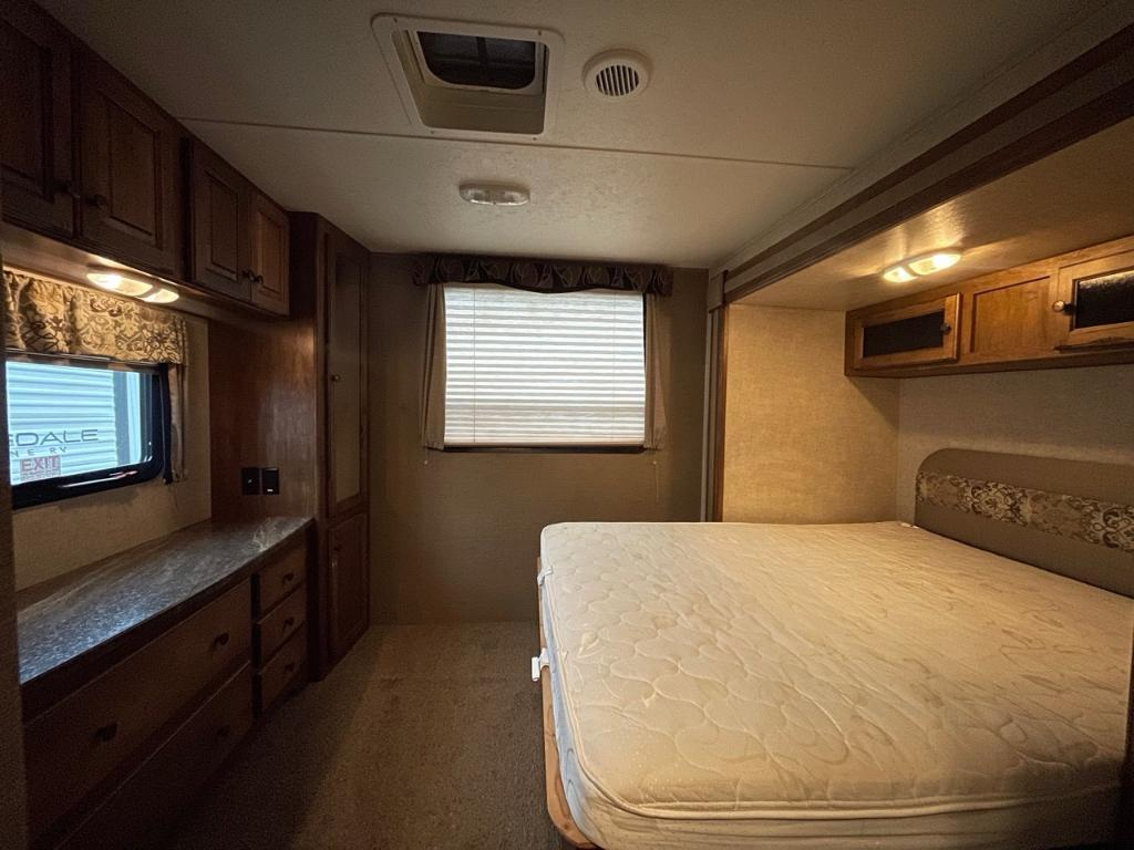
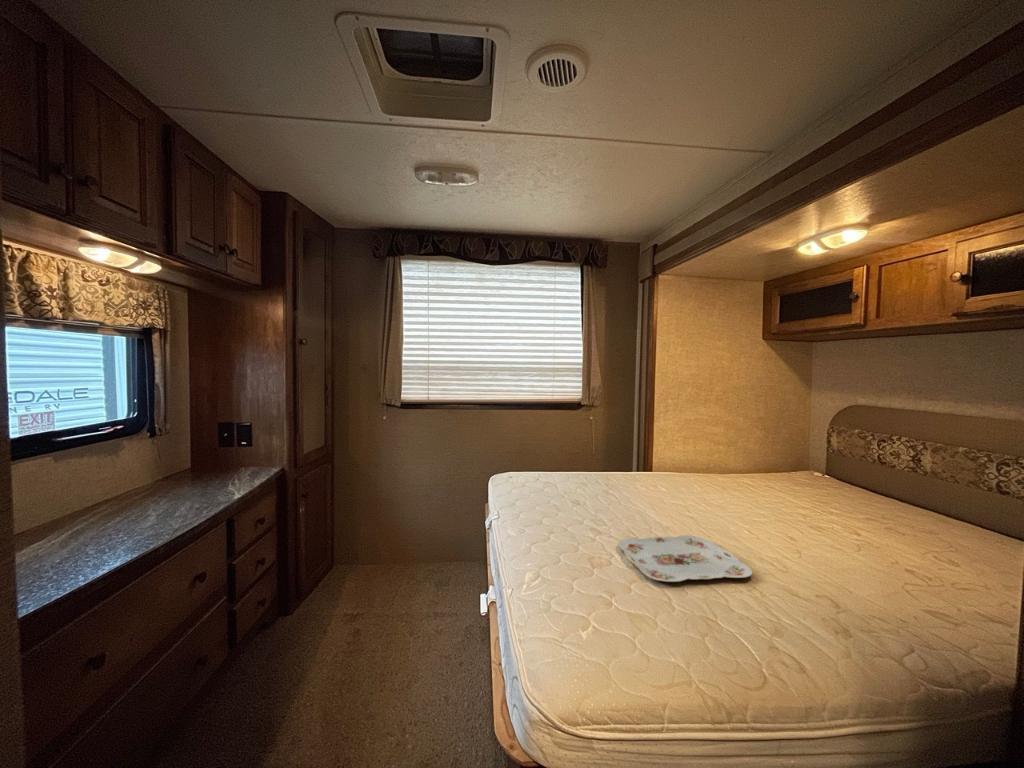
+ serving tray [617,534,753,583]
